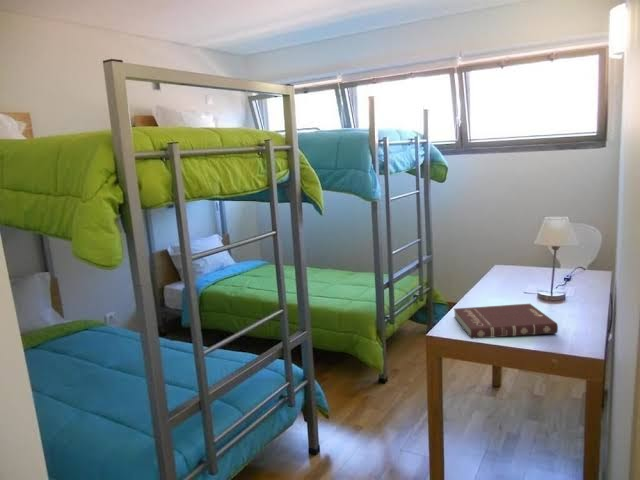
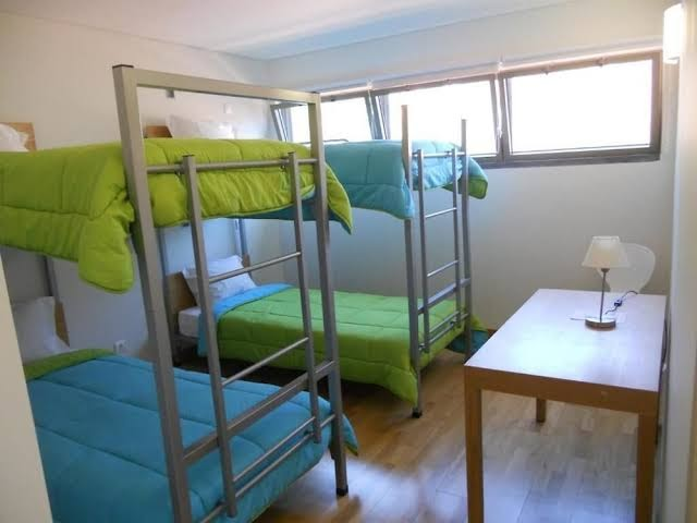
- book [453,303,559,340]
